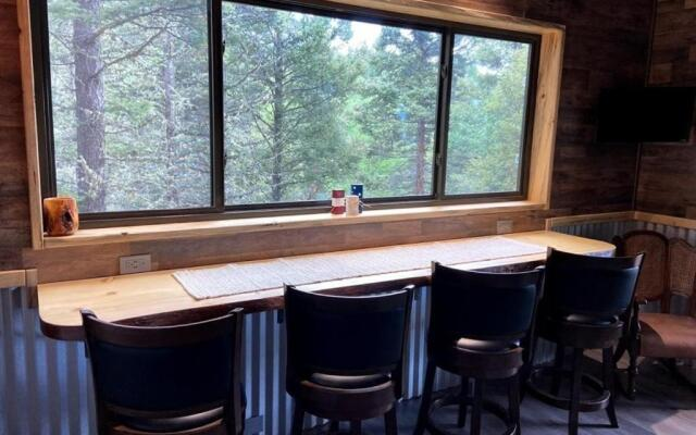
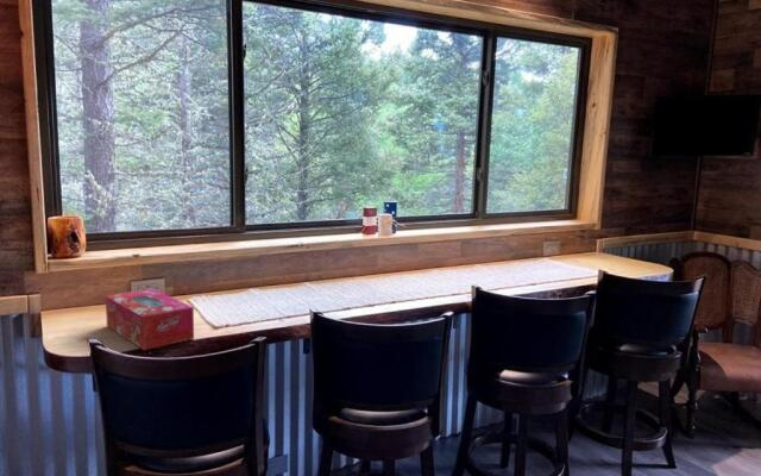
+ tissue box [105,288,195,351]
